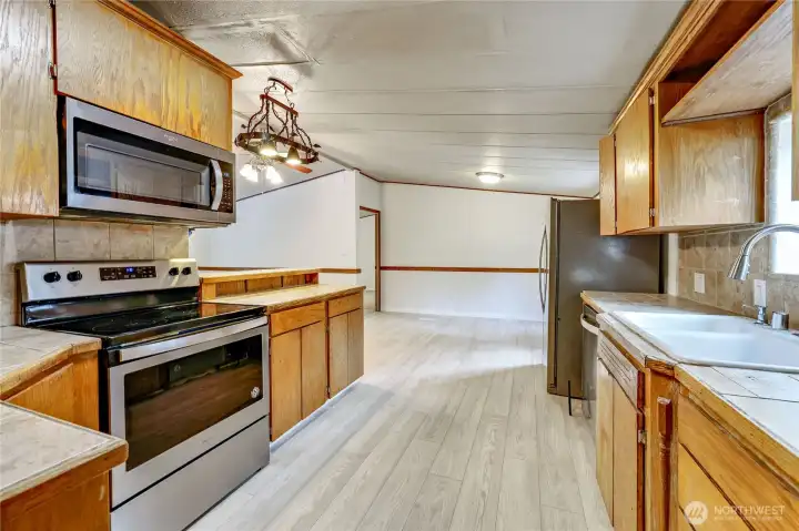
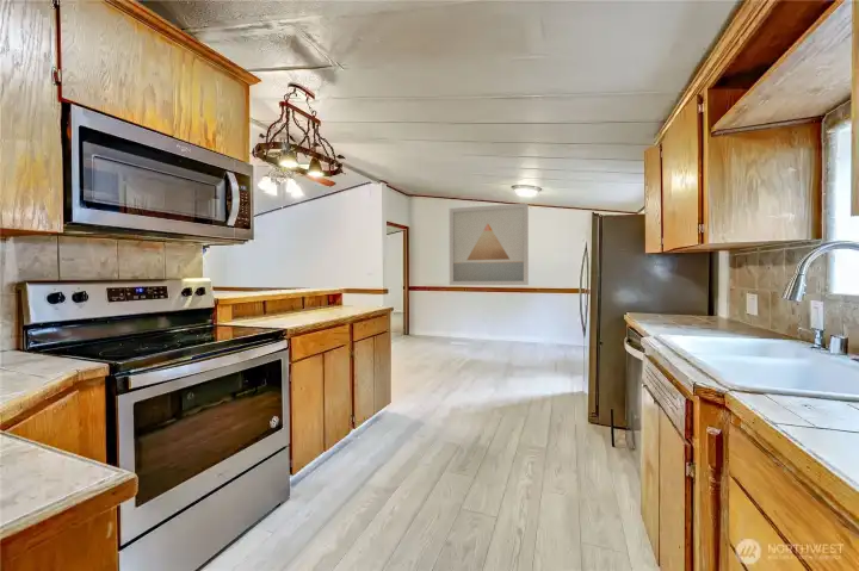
+ wall art [449,203,530,286]
